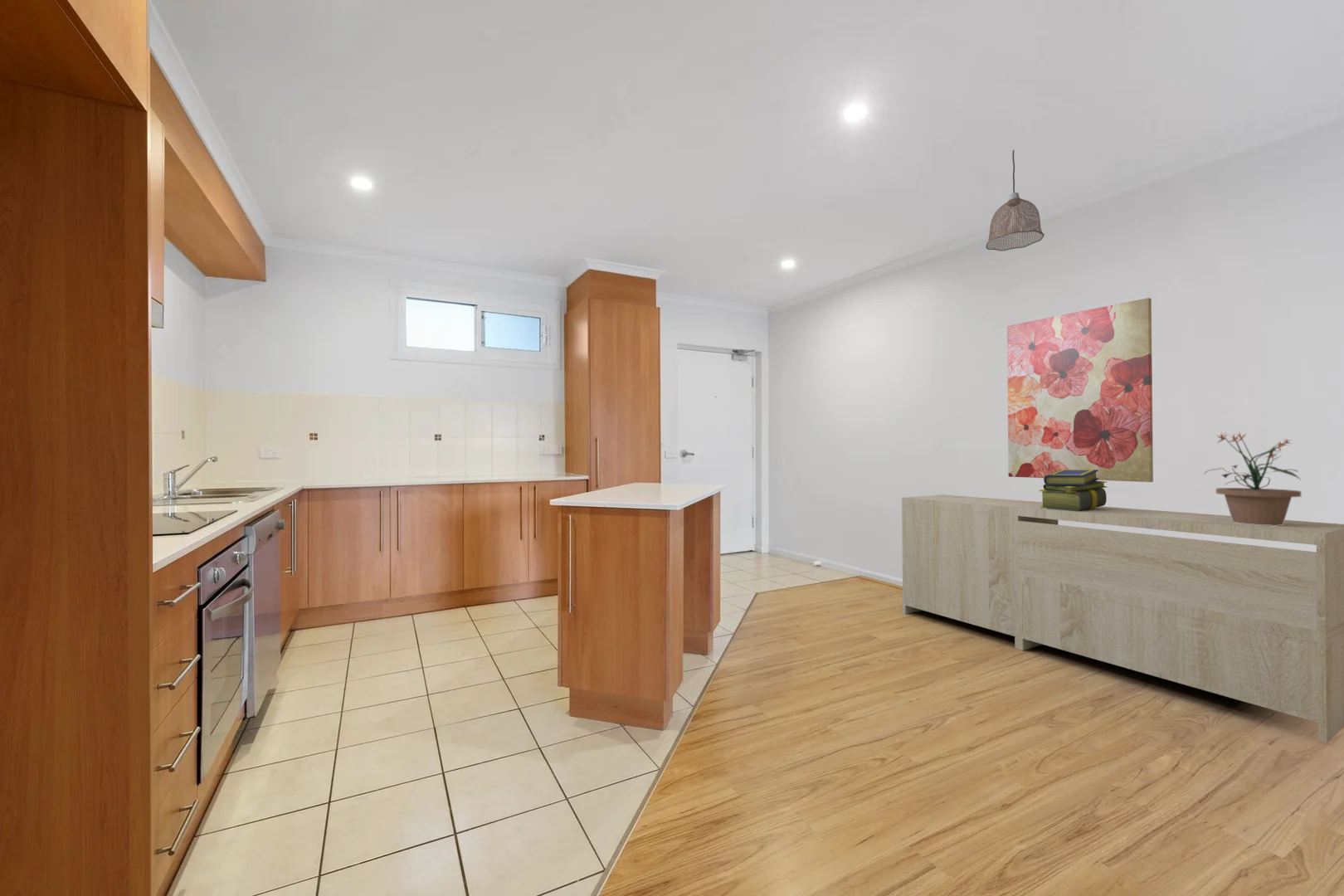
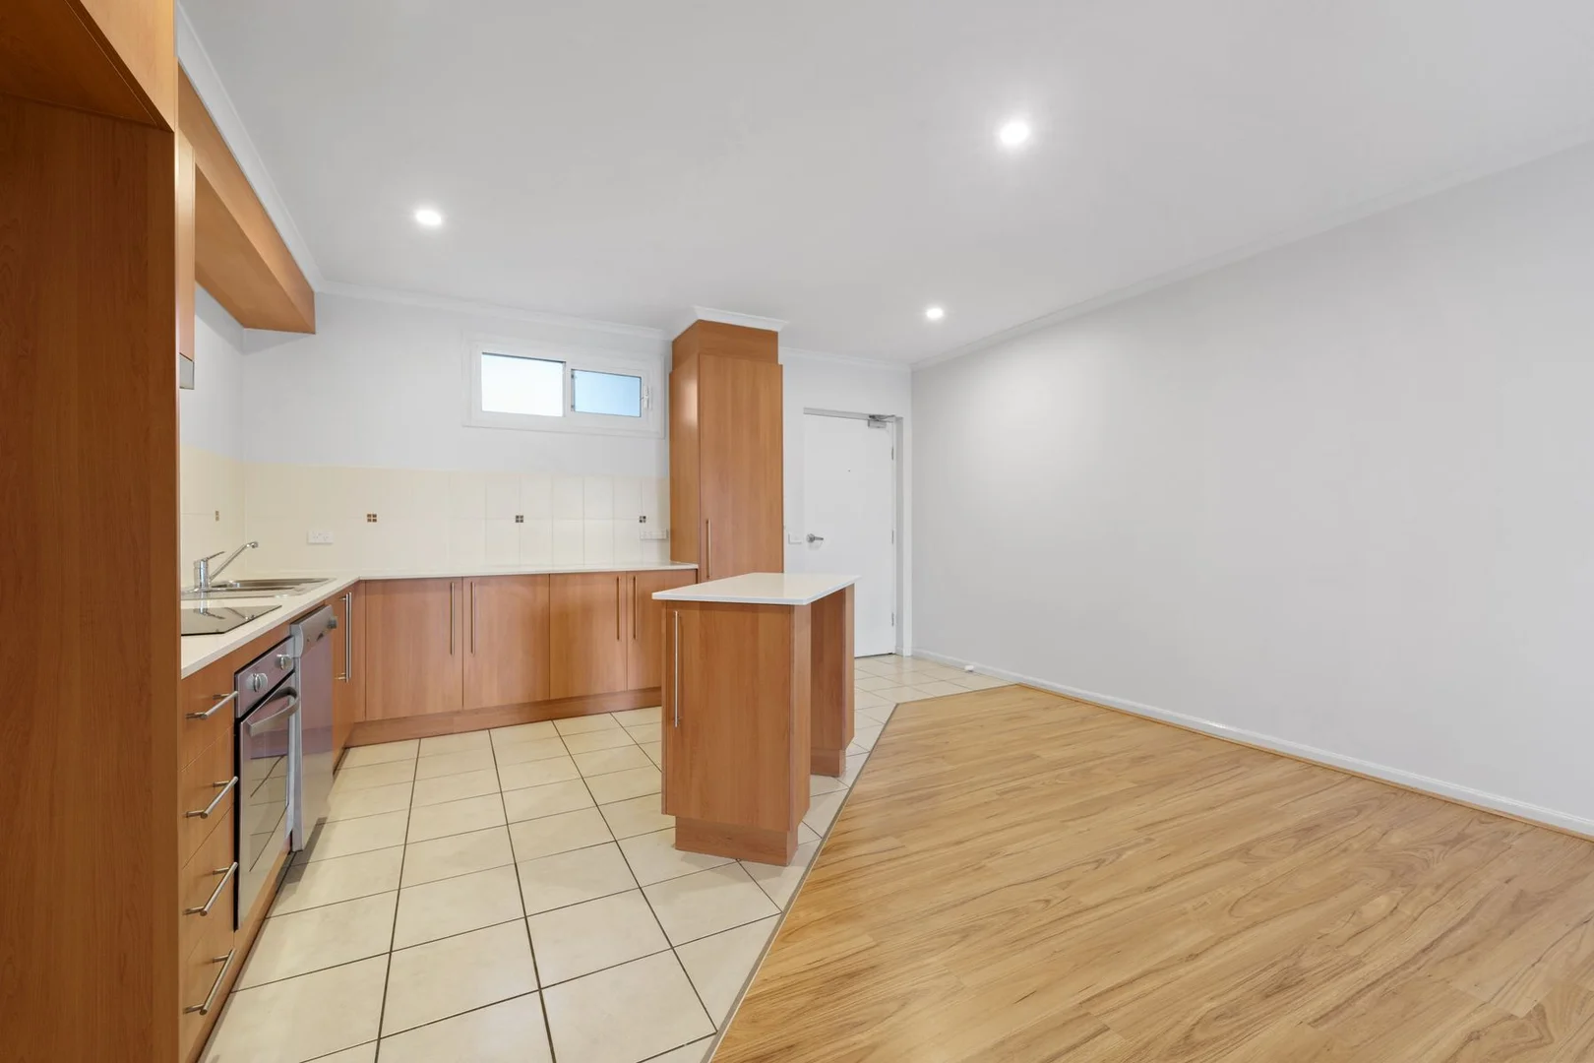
- pendant lamp [985,149,1045,252]
- sideboard [901,494,1344,743]
- stack of books [1039,470,1108,511]
- potted plant [1203,431,1302,526]
- wall art [1006,297,1154,483]
